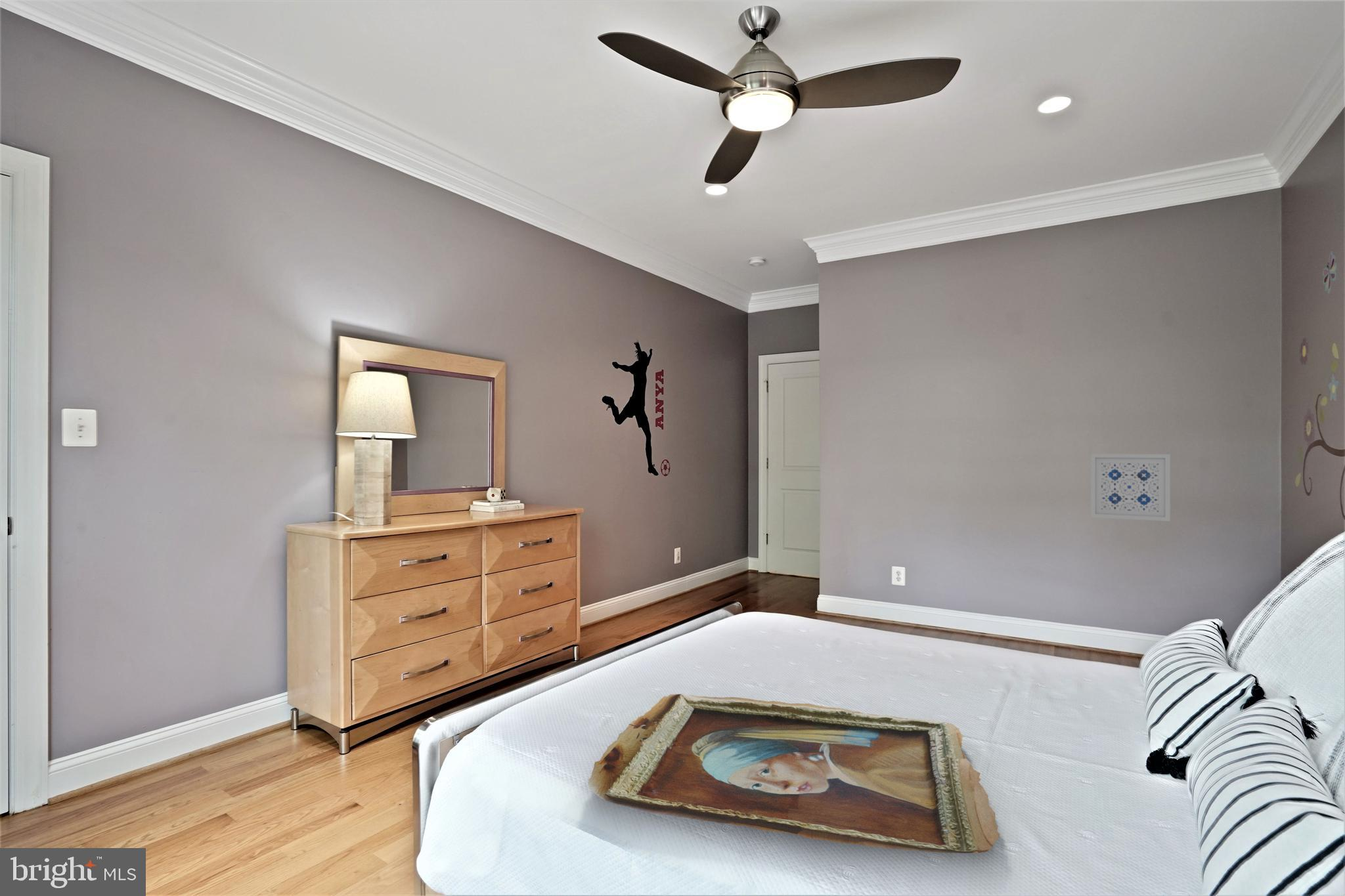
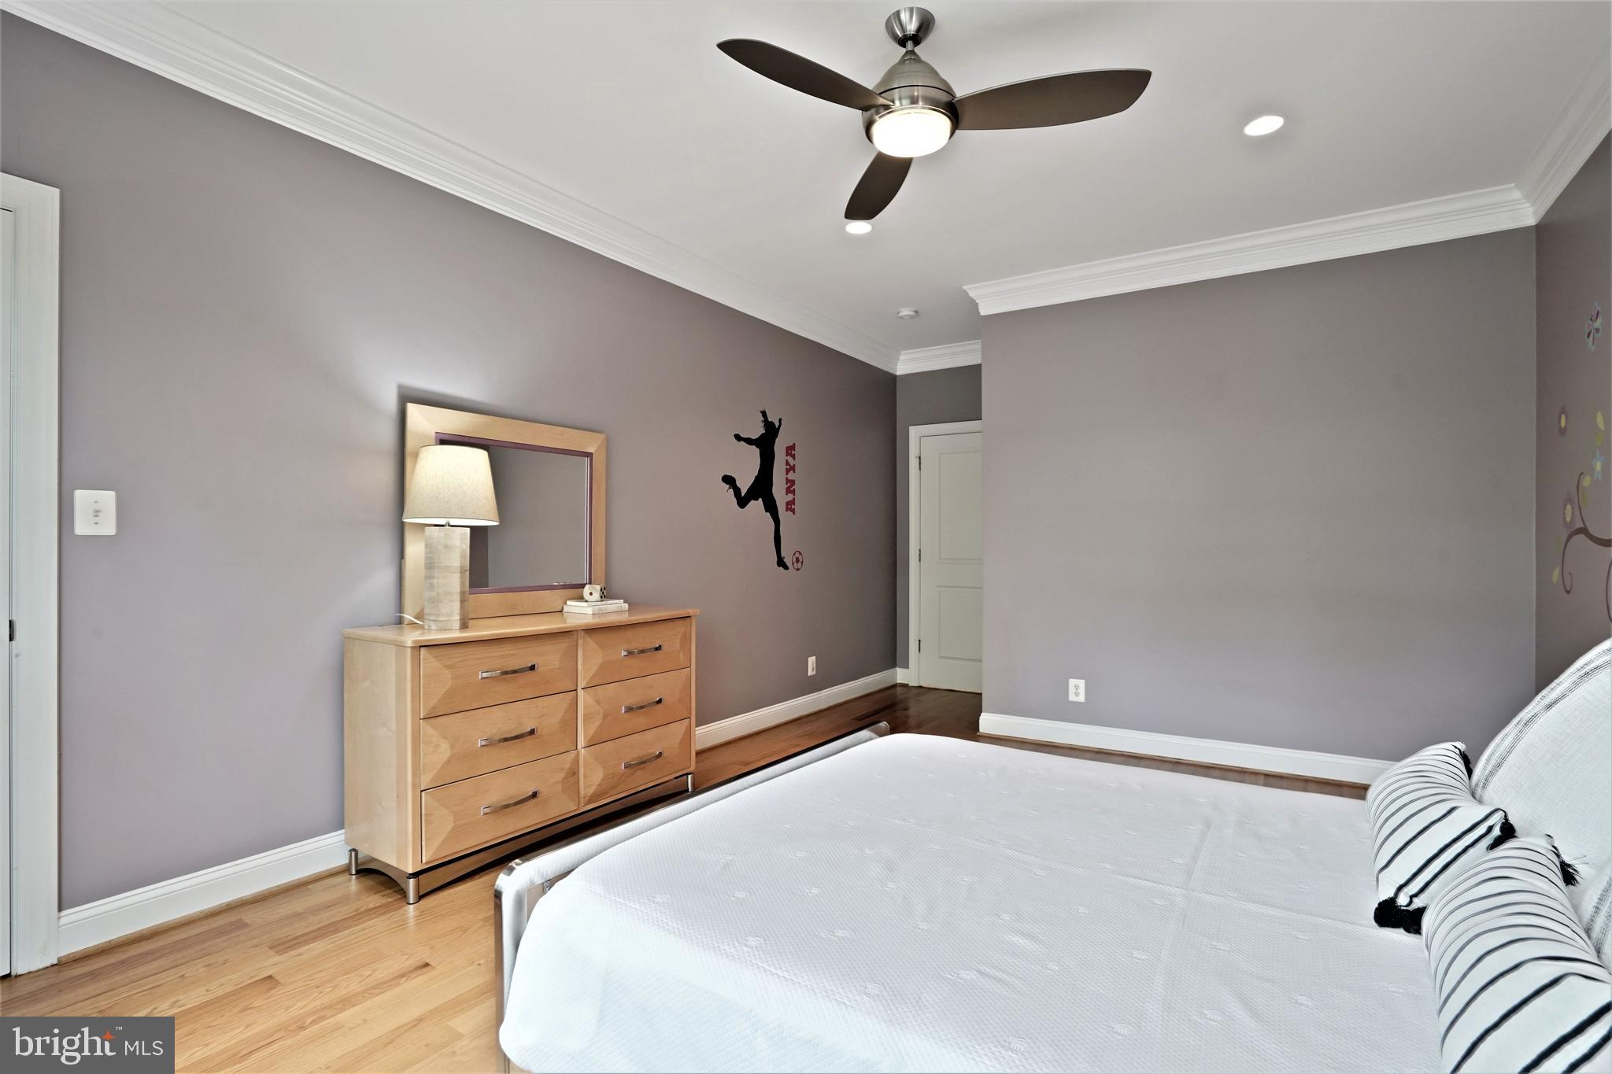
- wall art [1090,453,1171,522]
- tray [588,693,1000,854]
